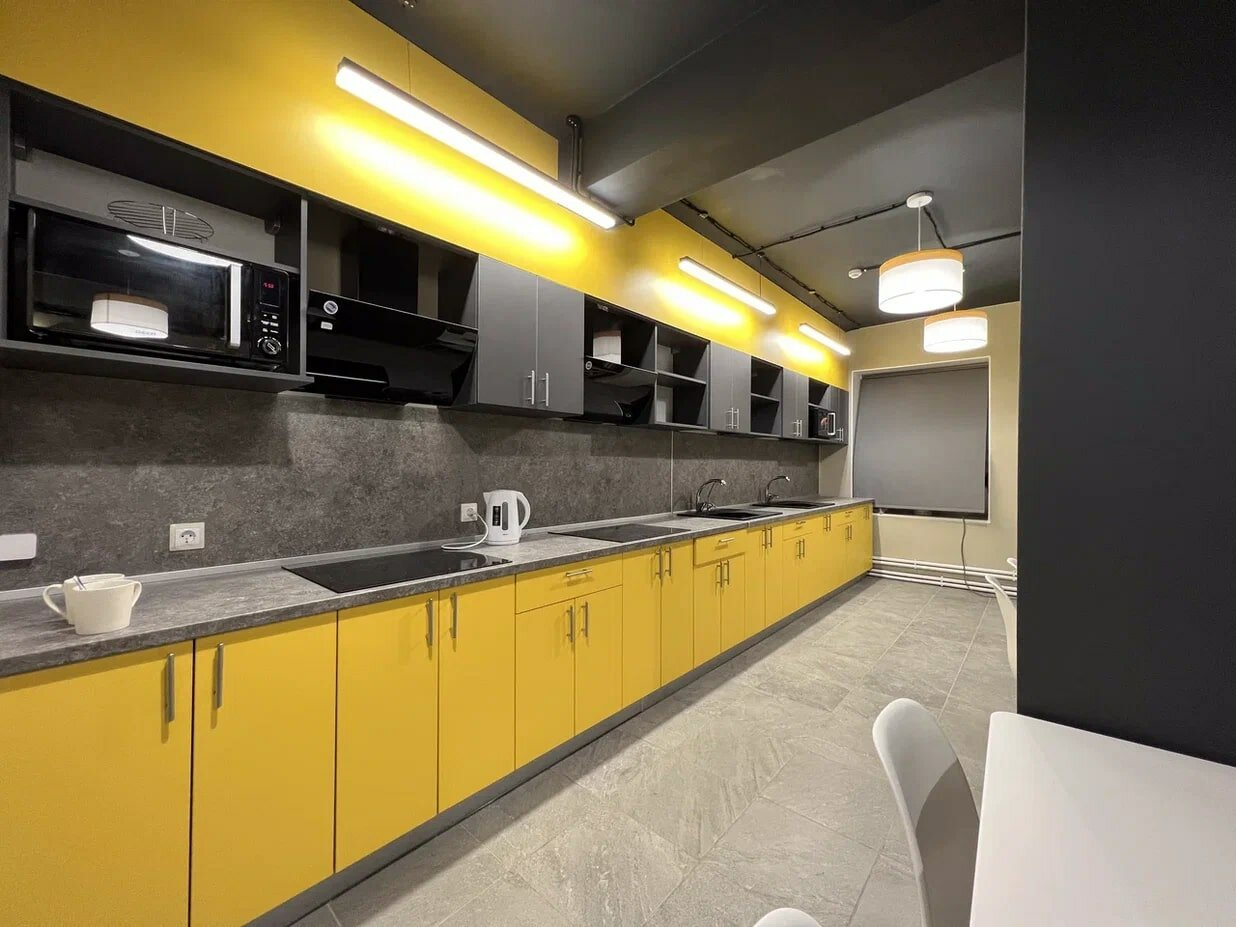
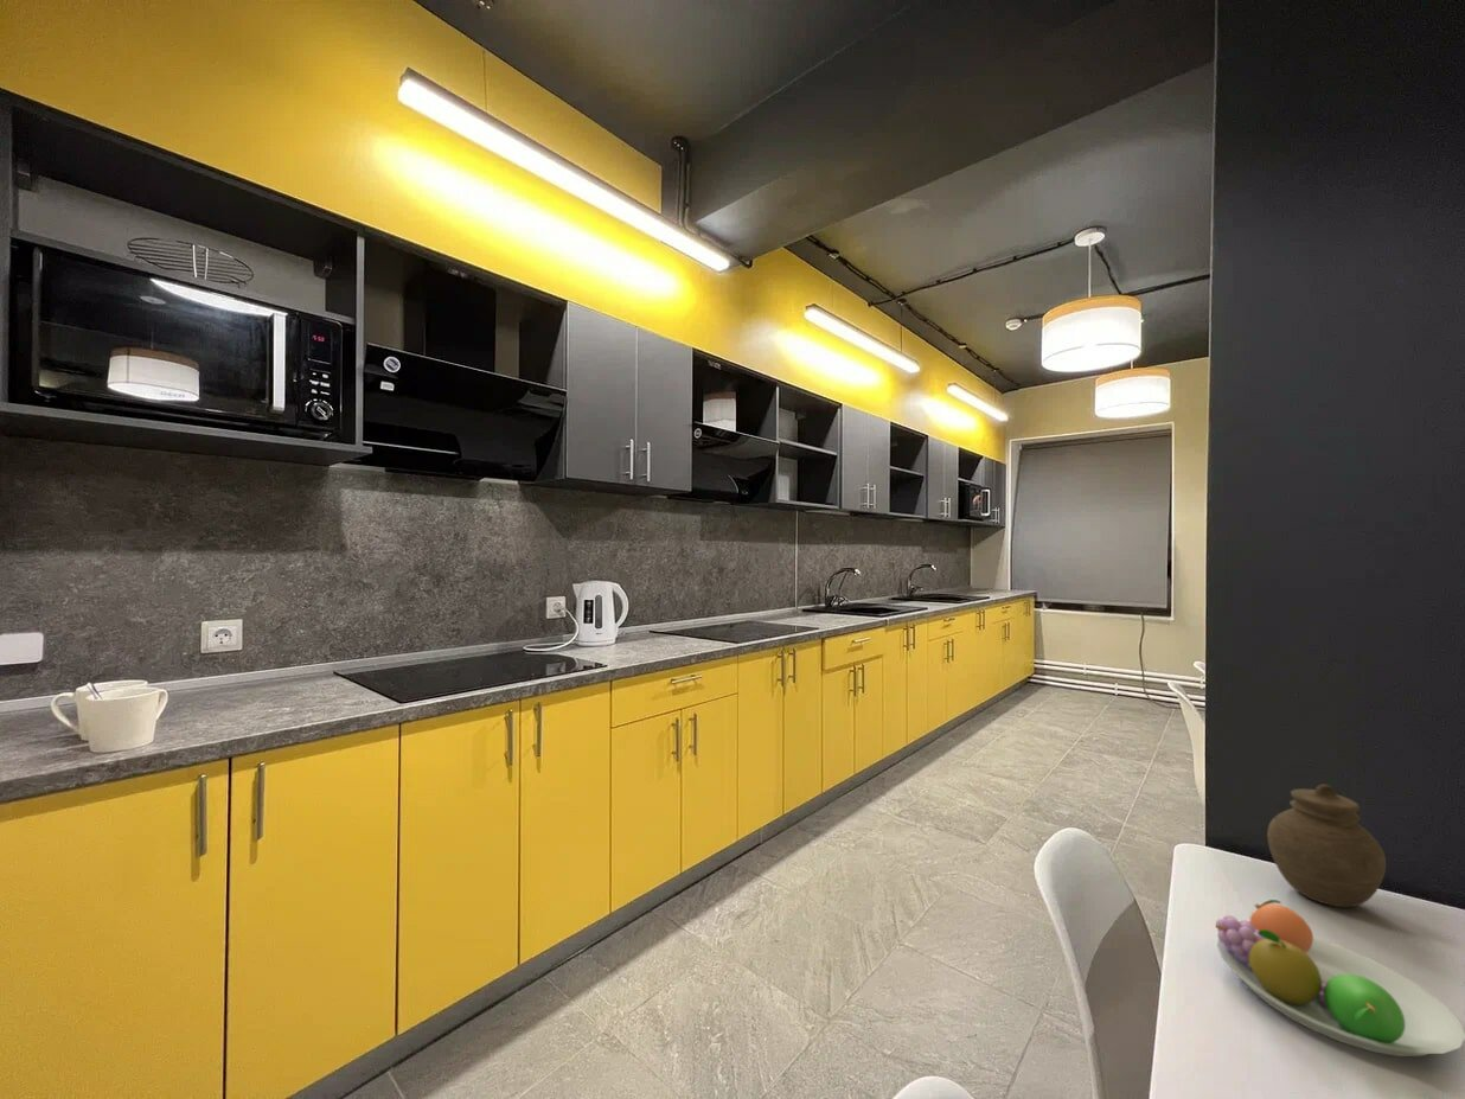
+ jar [1266,784,1387,908]
+ fruit bowl [1215,899,1465,1058]
